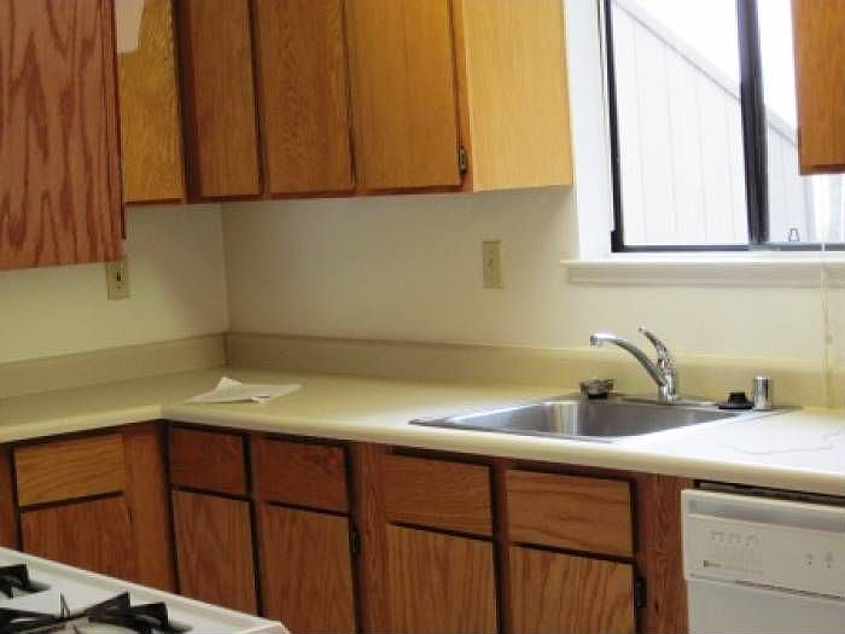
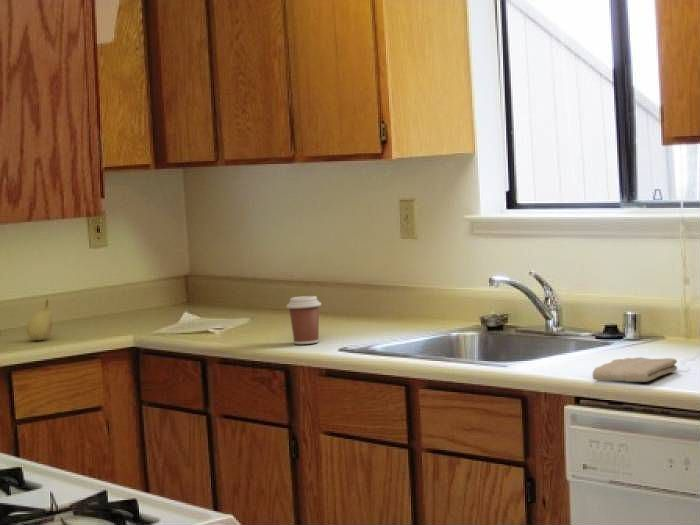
+ fruit [26,299,53,341]
+ coffee cup [286,295,322,345]
+ washcloth [591,356,678,383]
